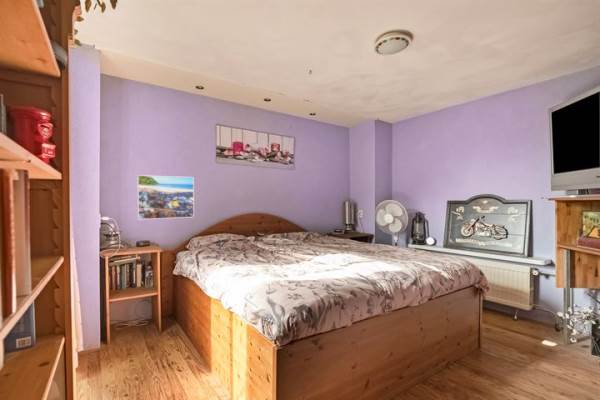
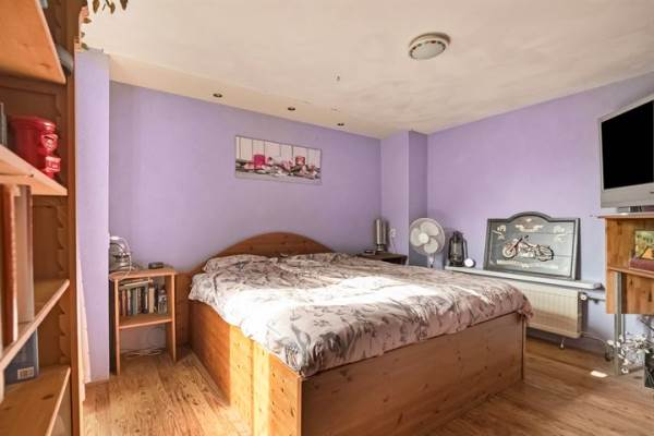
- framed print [136,174,195,221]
